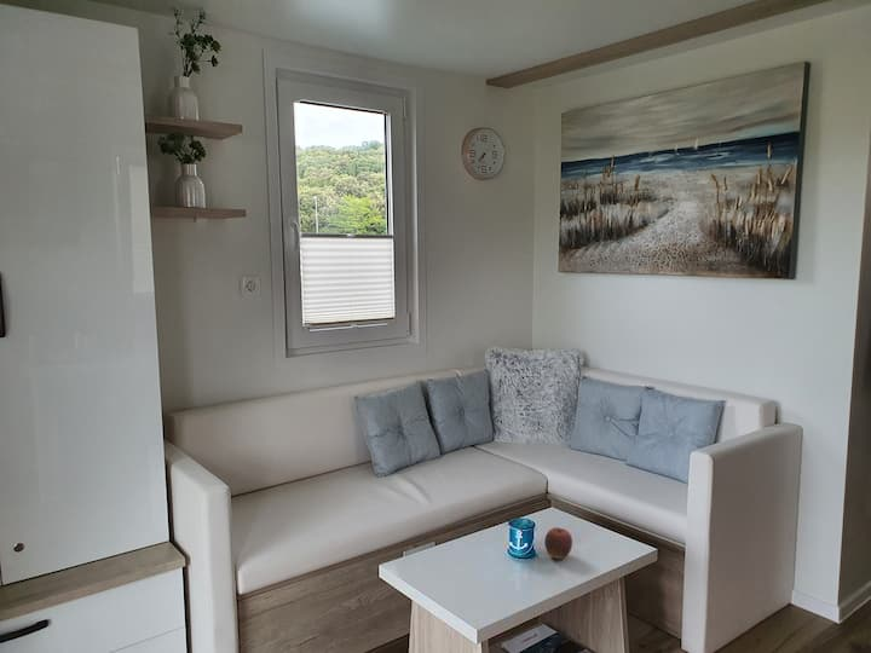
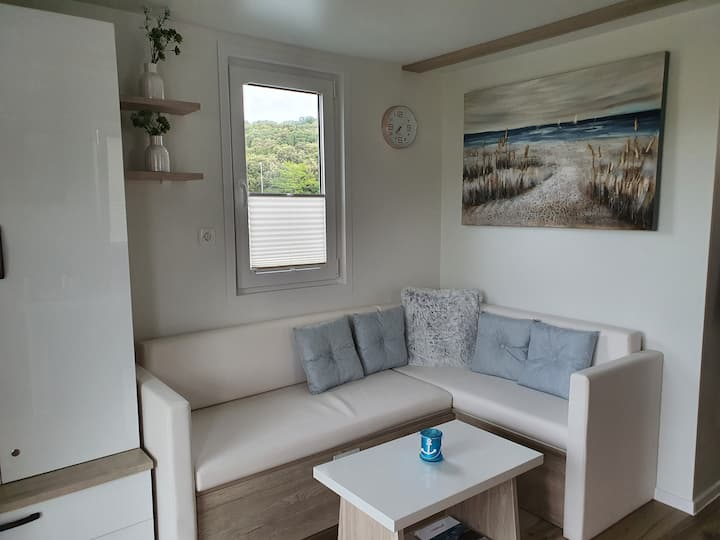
- apple [543,526,573,560]
